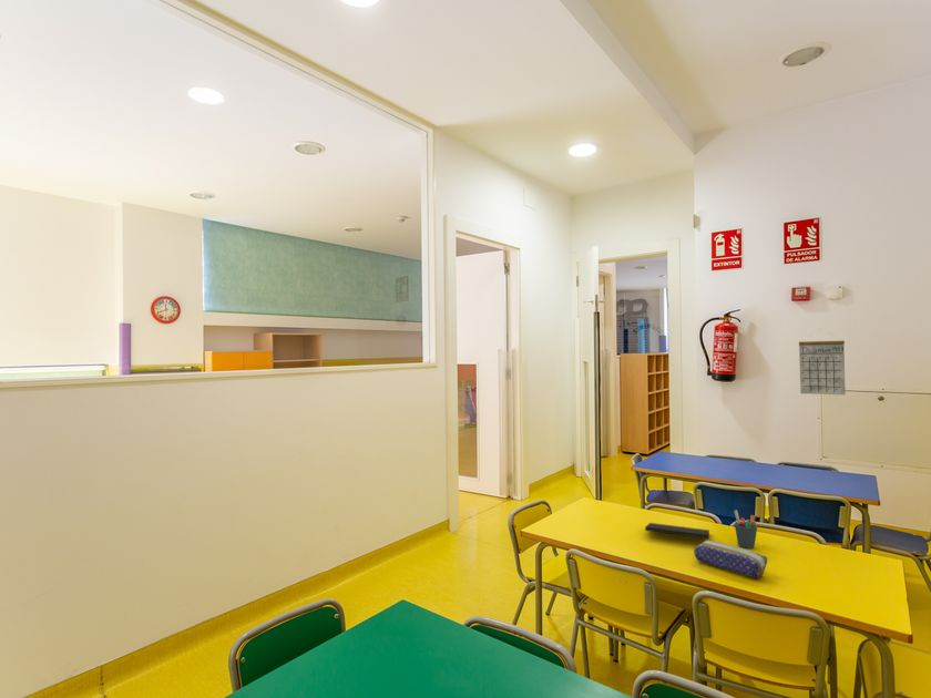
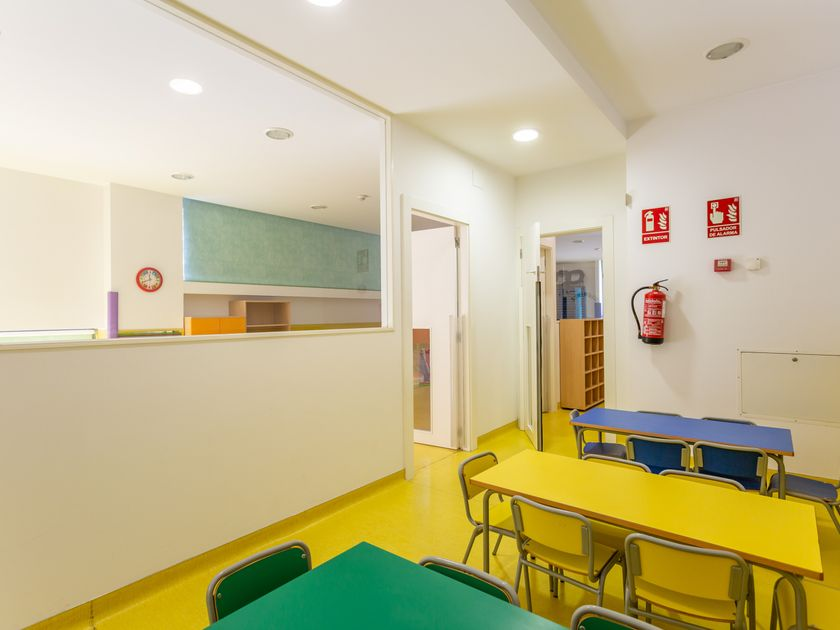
- notepad [644,522,712,541]
- pen holder [734,510,758,550]
- pencil case [693,540,768,579]
- calendar [798,328,847,396]
